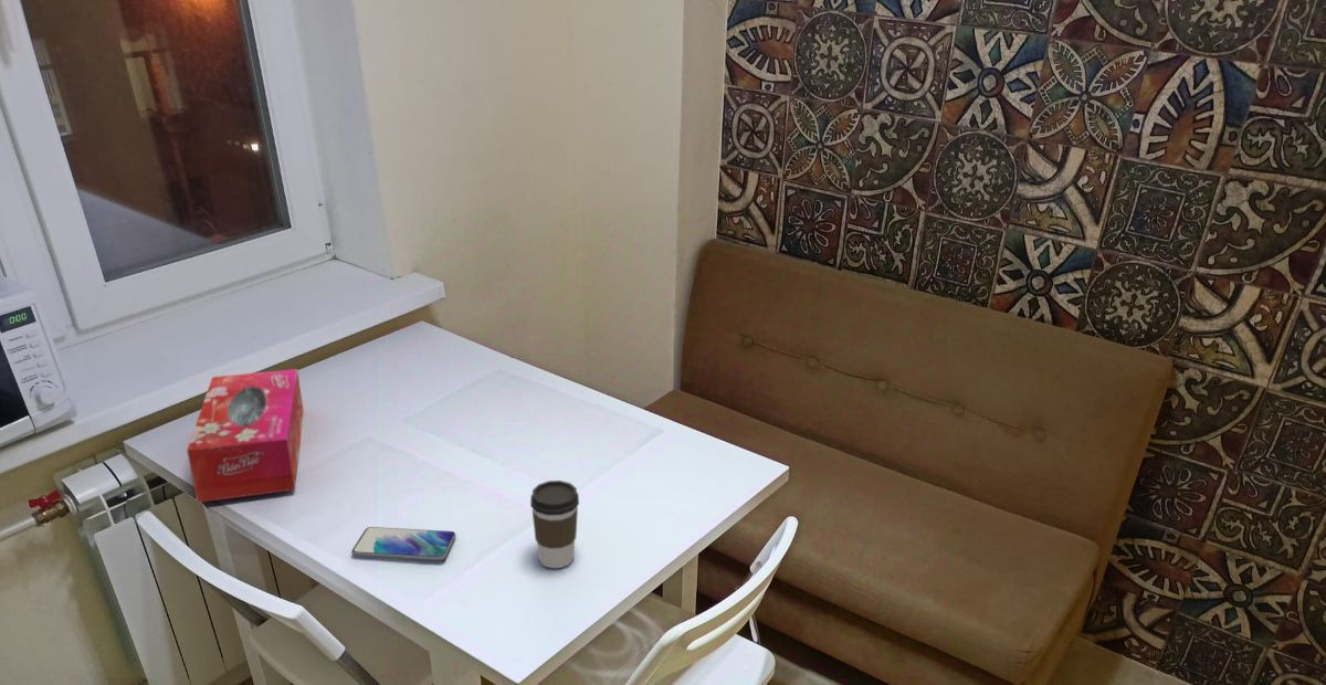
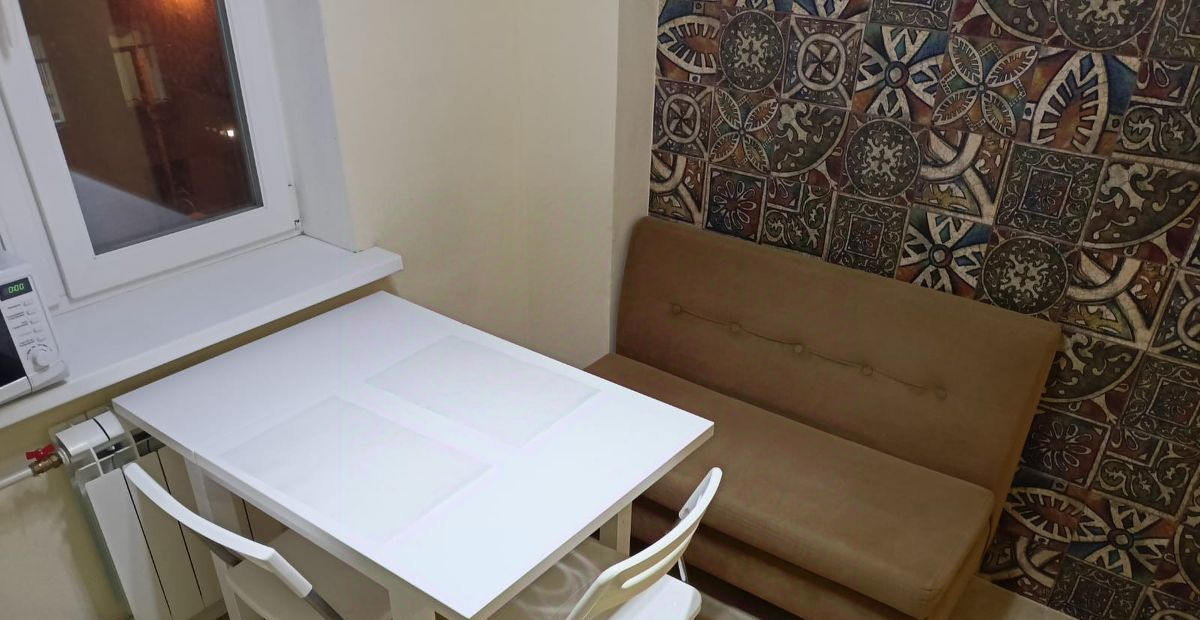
- coffee cup [529,479,580,569]
- smartphone [350,526,456,562]
- tissue box [186,368,305,504]
